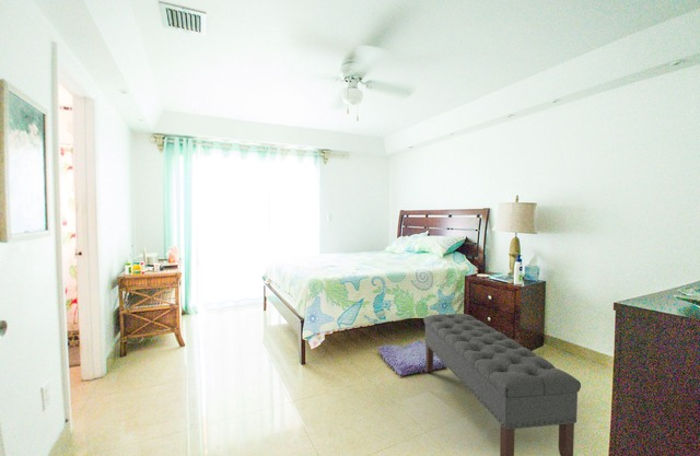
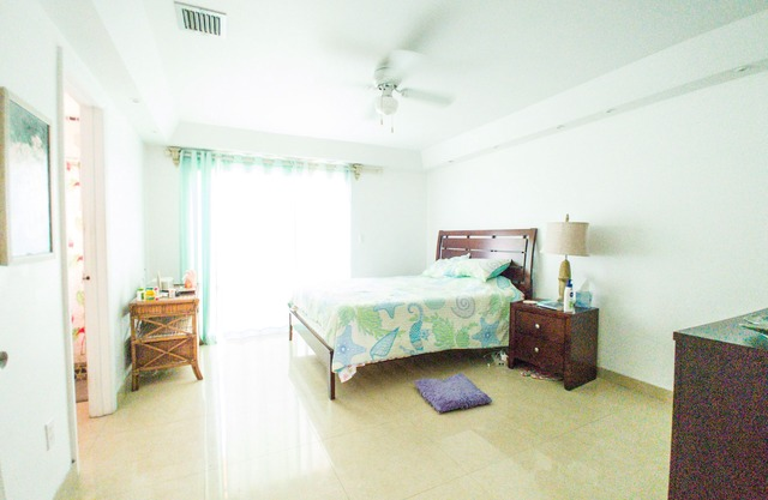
- bench [422,313,582,456]
